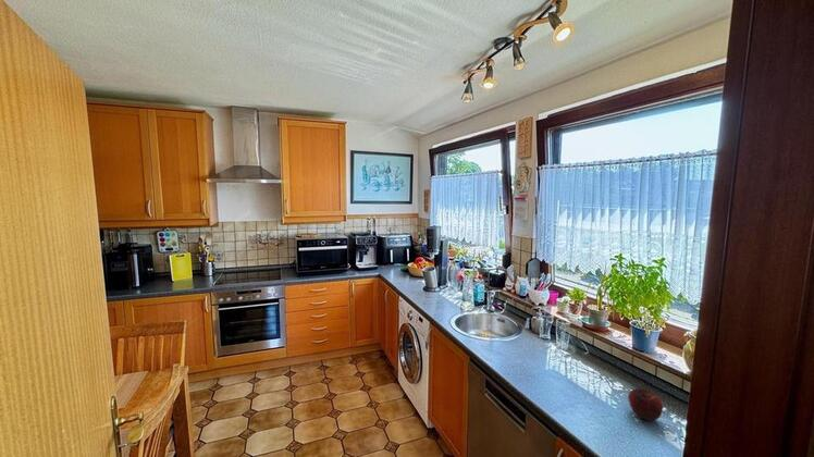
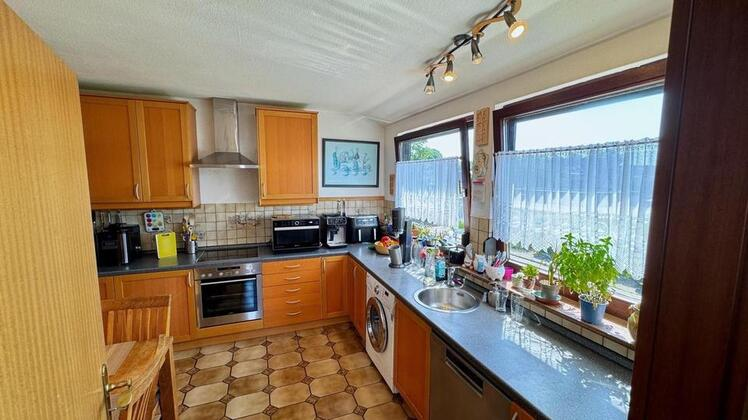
- fruit [627,387,664,422]
